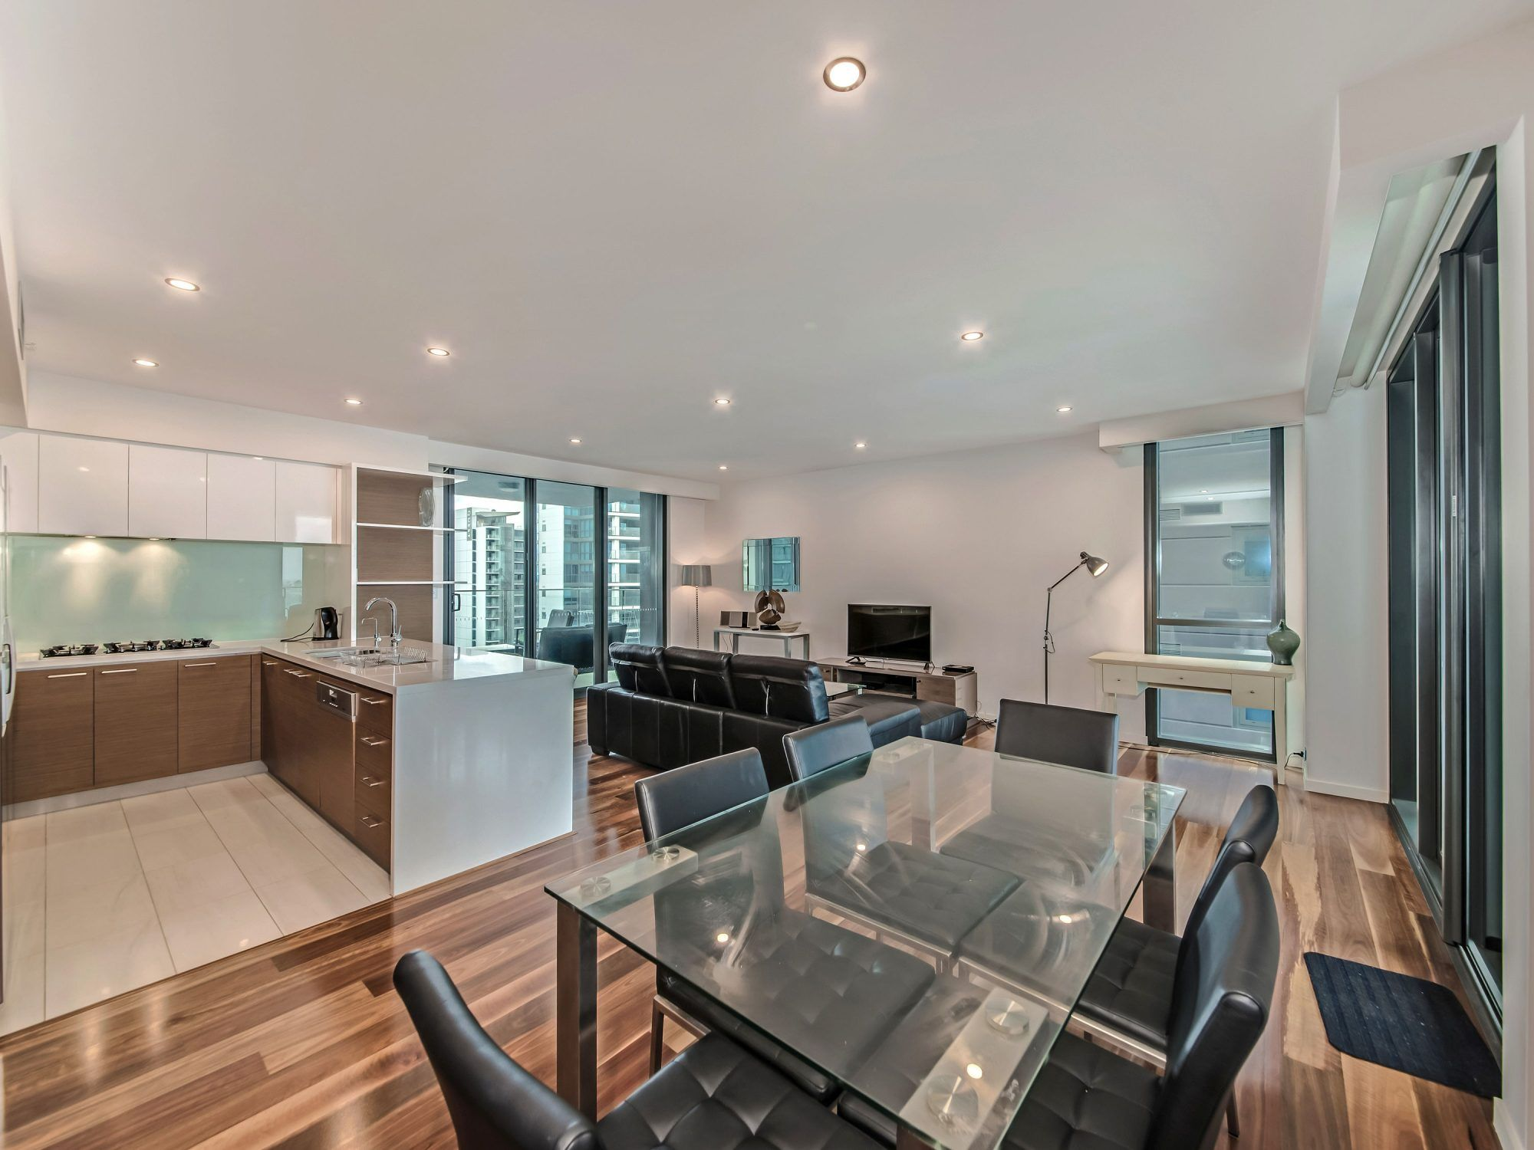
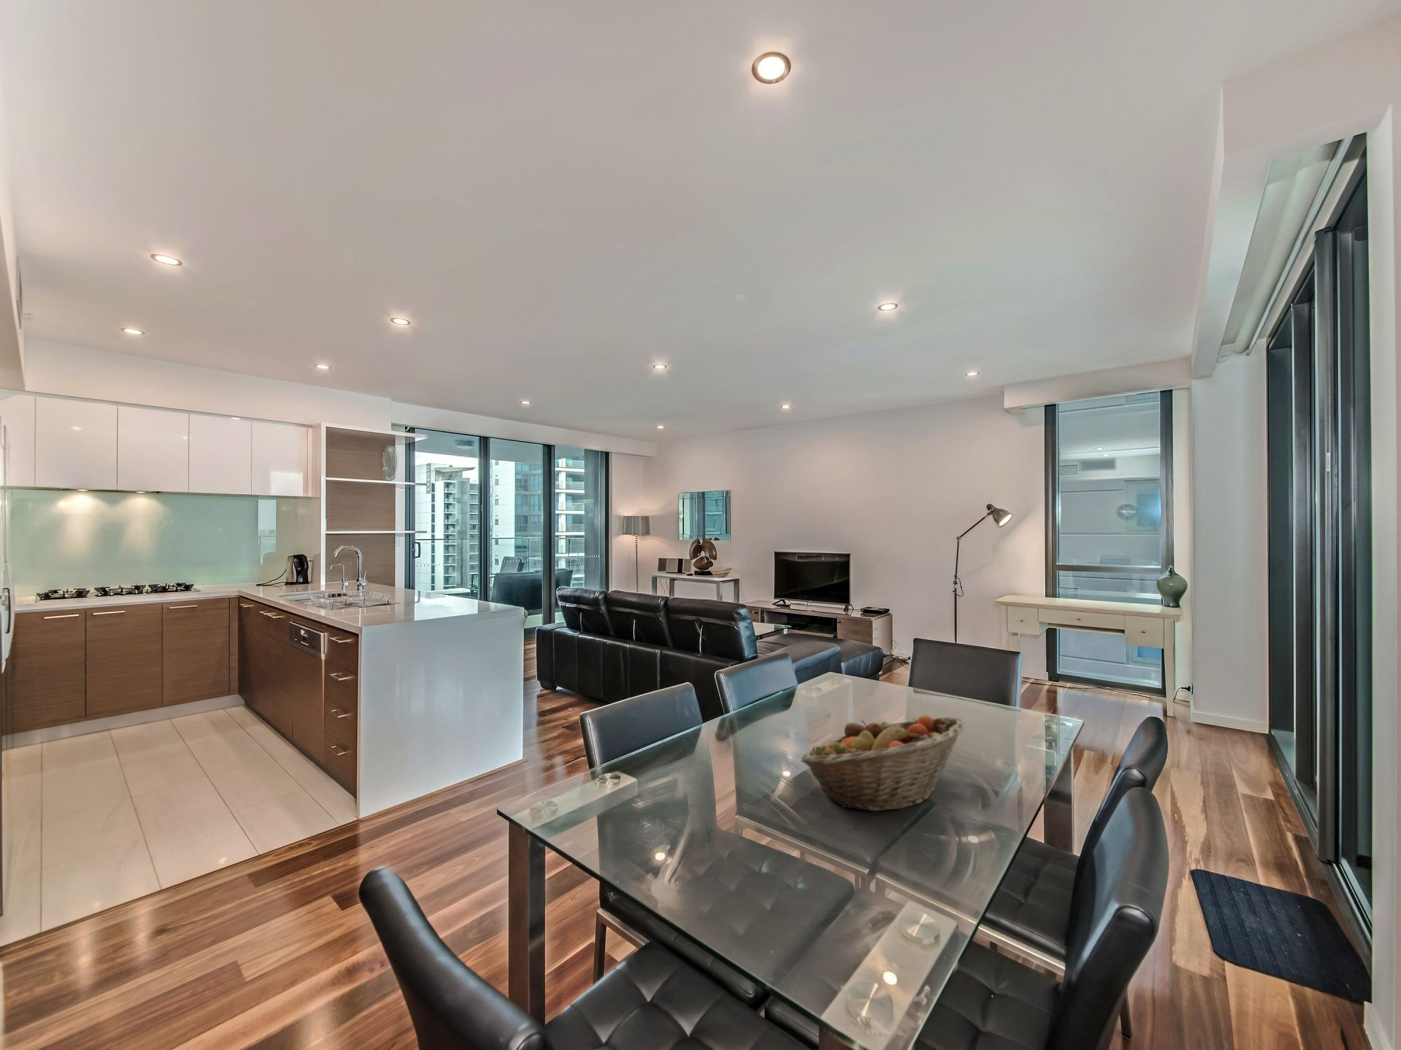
+ fruit basket [801,714,965,812]
